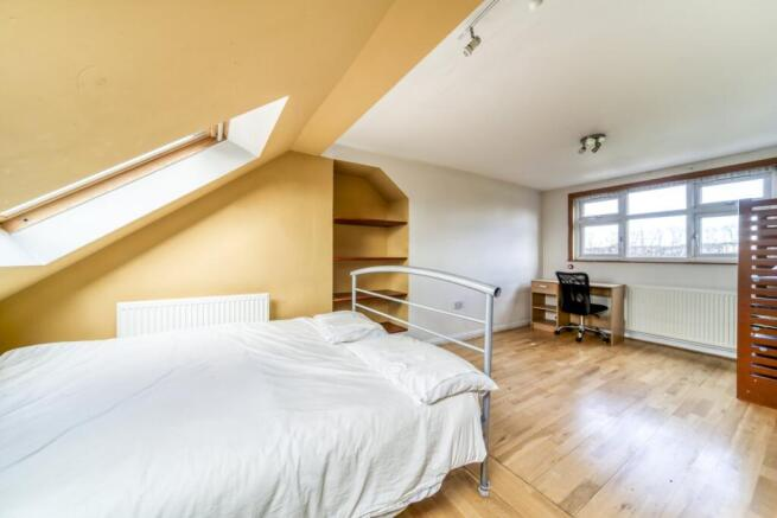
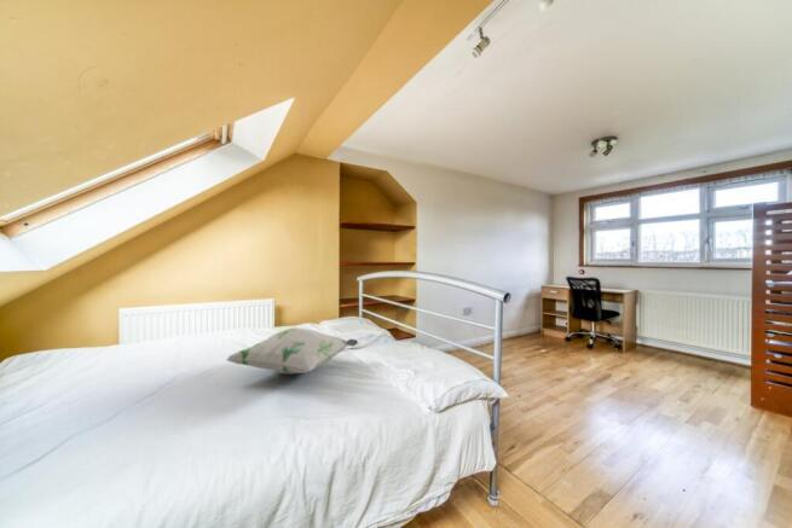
+ decorative pillow [225,326,359,375]
